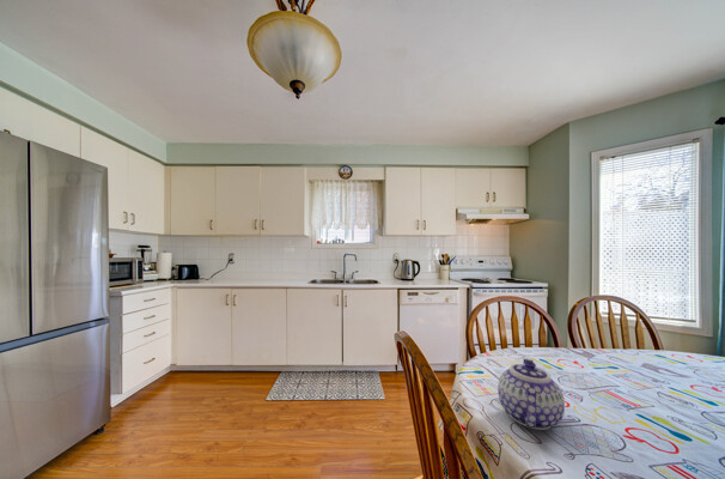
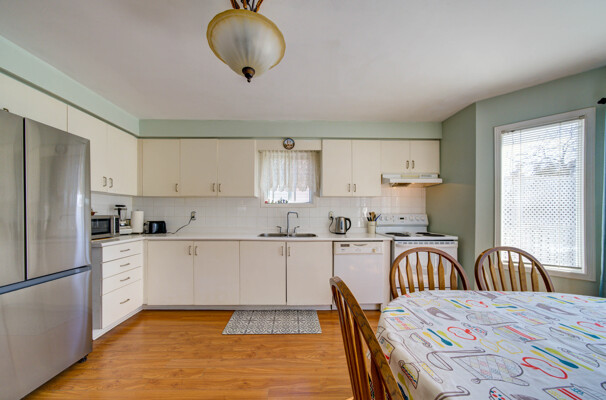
- teapot [496,357,566,431]
